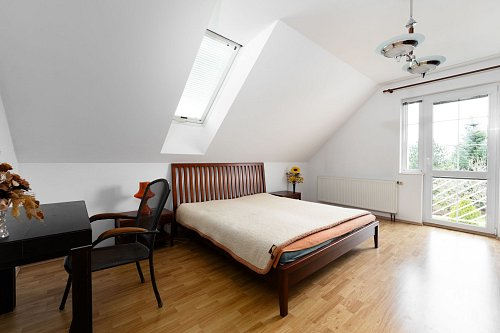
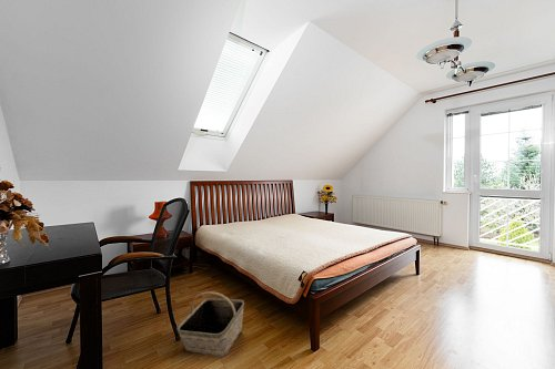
+ basket [175,290,245,358]
